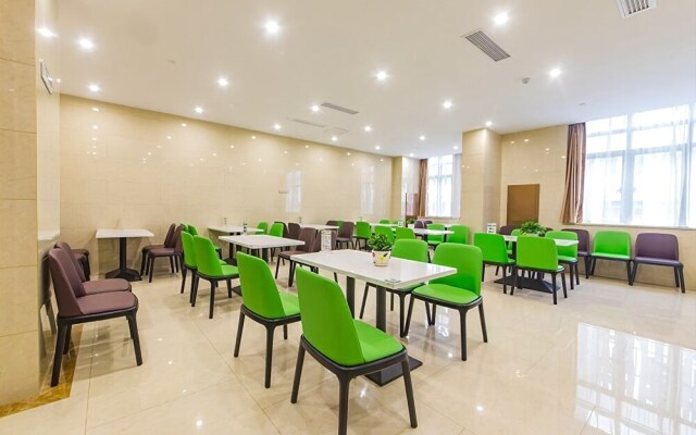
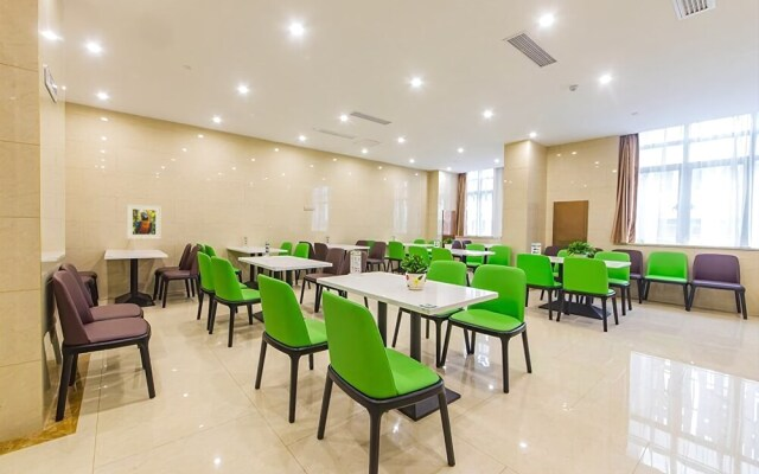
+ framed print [126,204,162,241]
